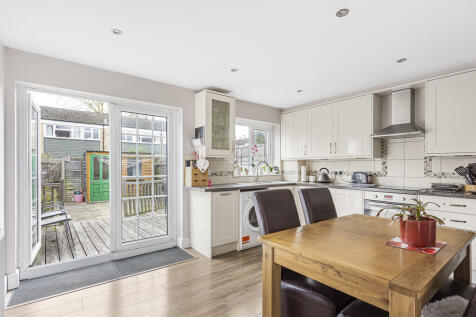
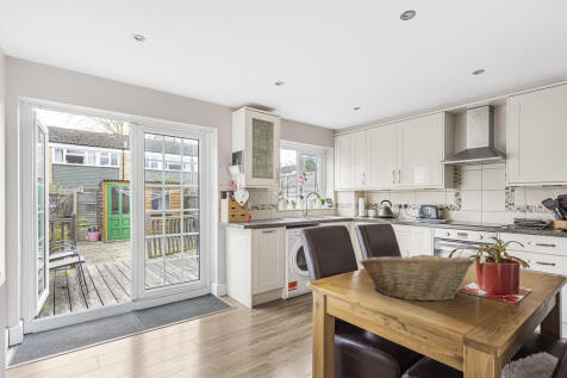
+ fruit basket [359,250,476,303]
